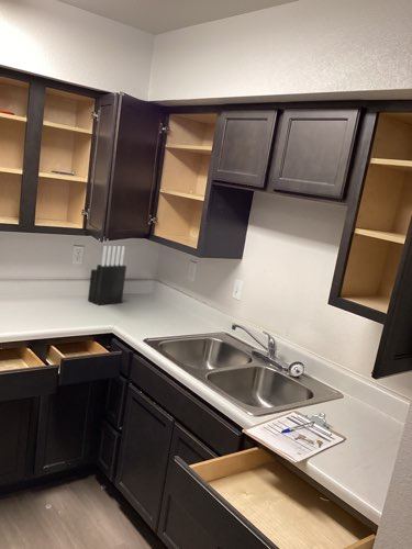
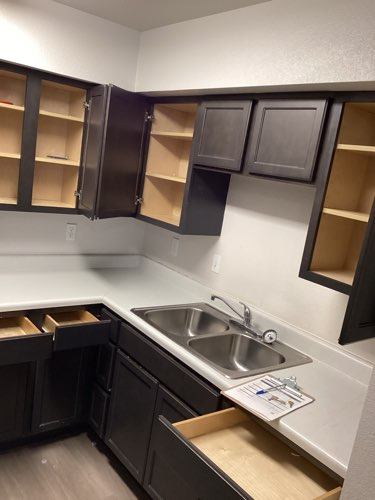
- knife block [87,245,127,306]
